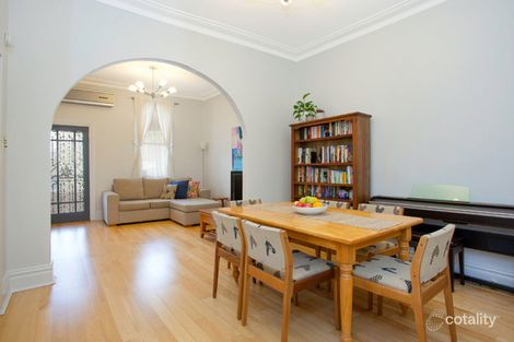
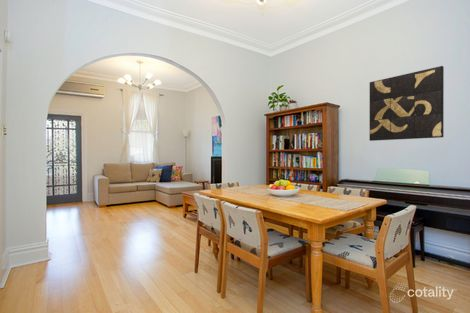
+ wall art [369,65,445,142]
